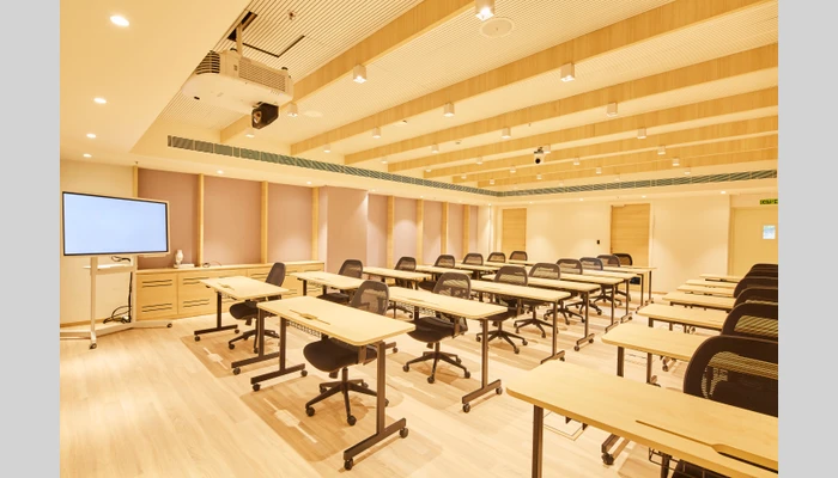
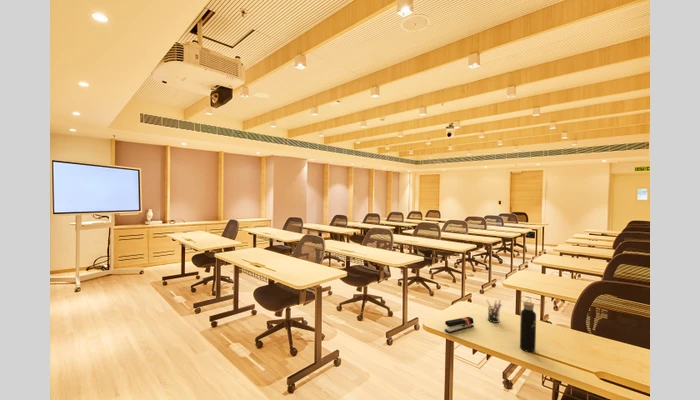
+ water bottle [519,298,537,353]
+ pen holder [485,298,503,324]
+ stapler [444,316,475,334]
